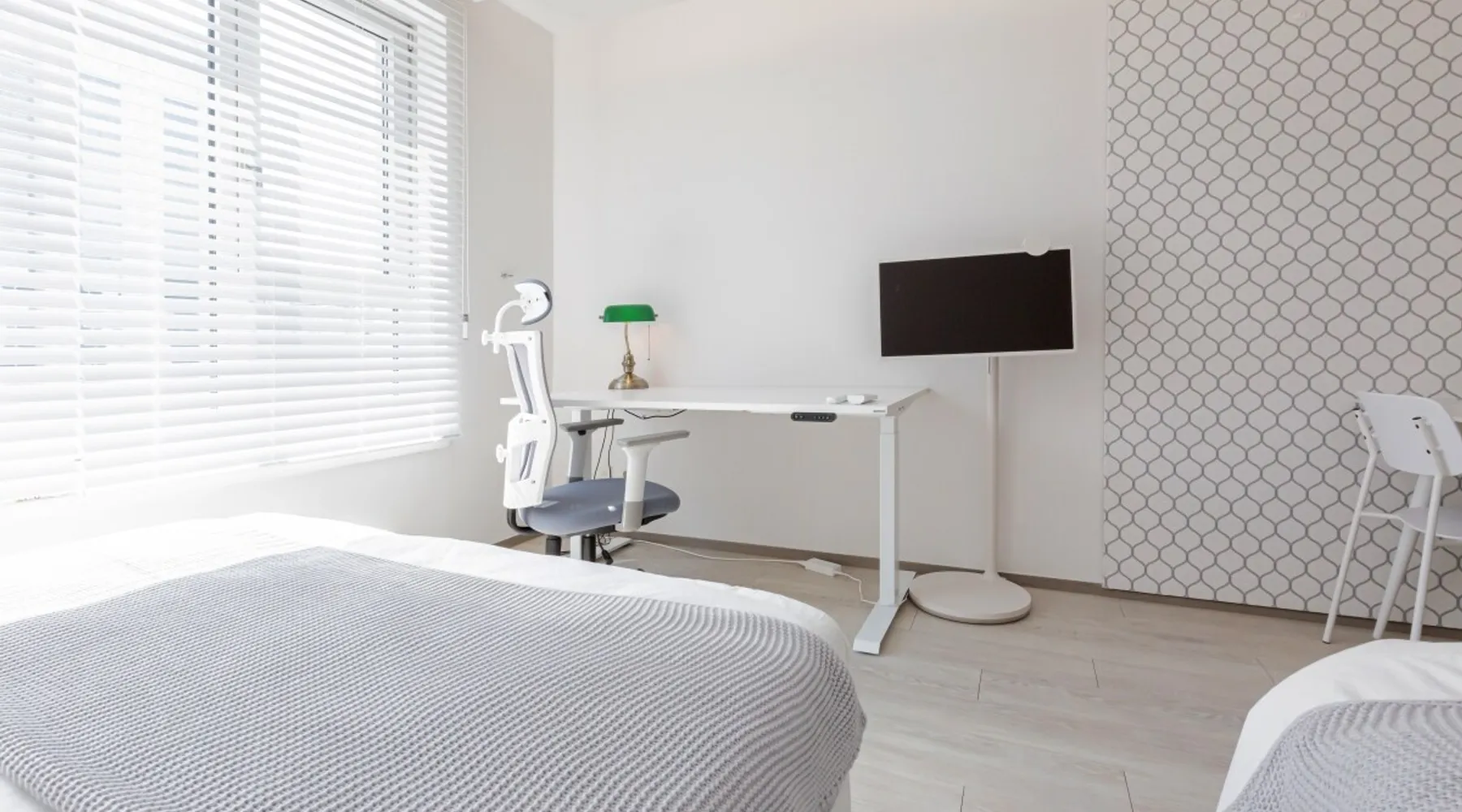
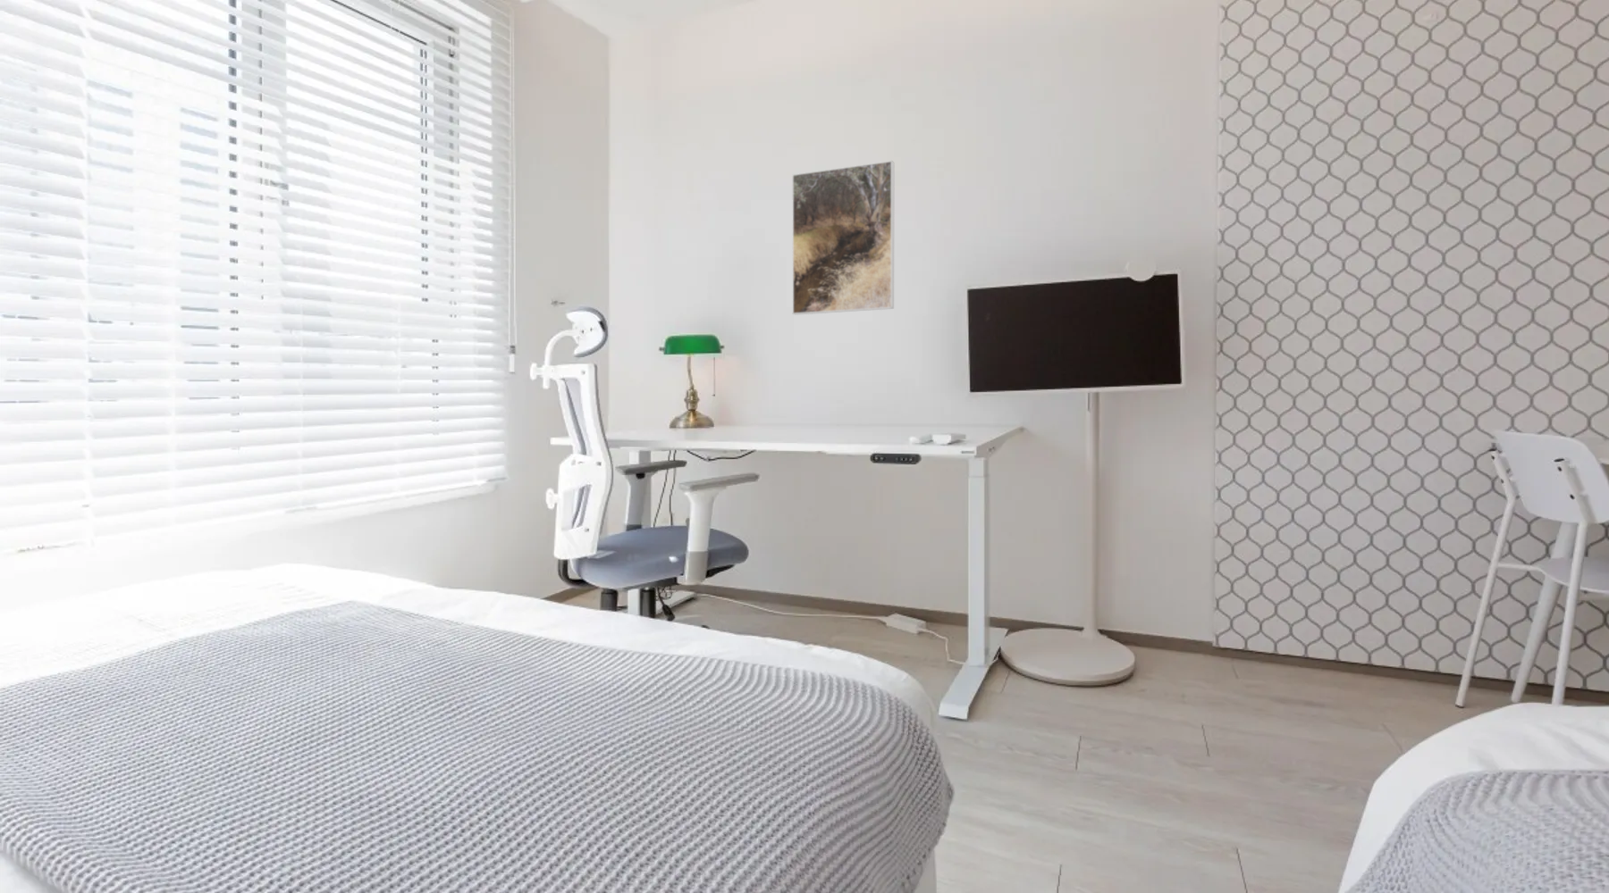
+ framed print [791,159,895,316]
